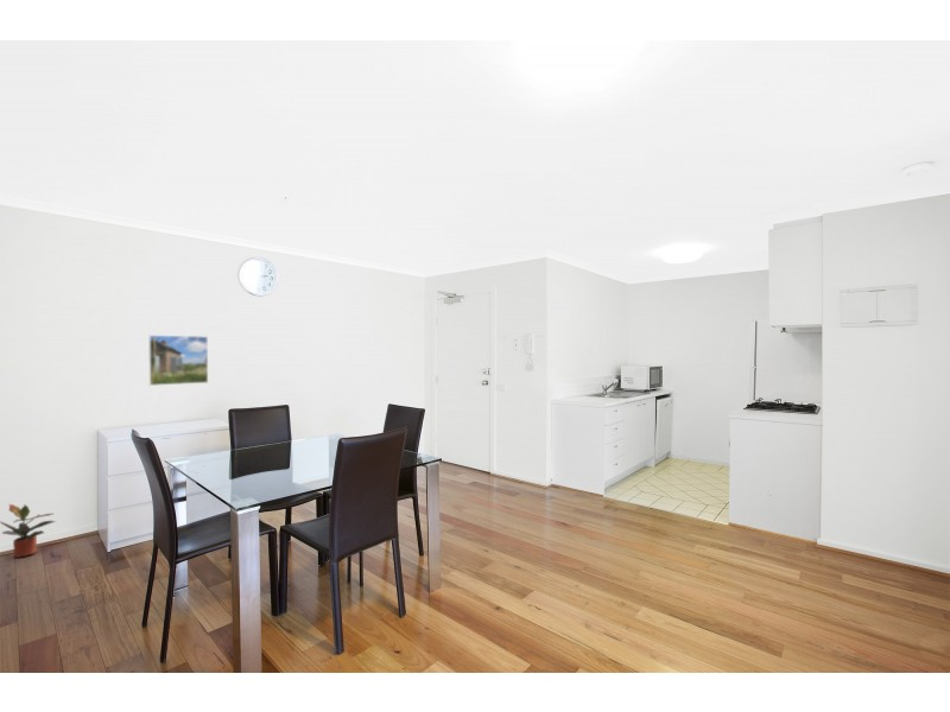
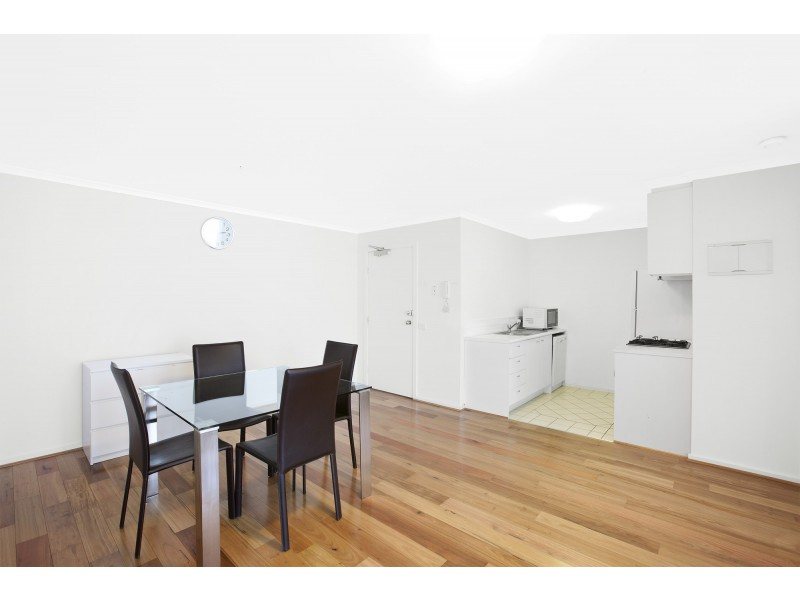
- potted plant [0,503,57,559]
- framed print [147,335,209,387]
